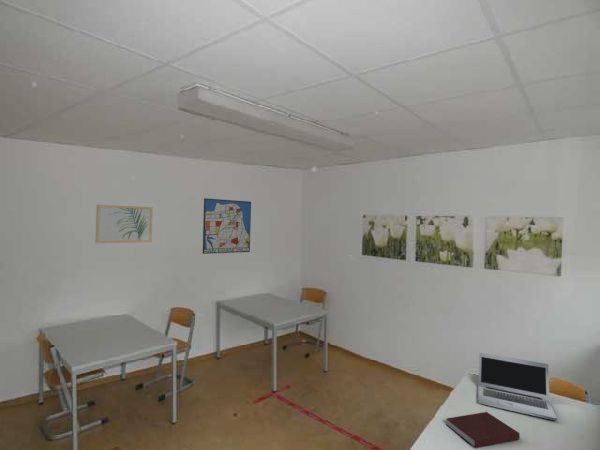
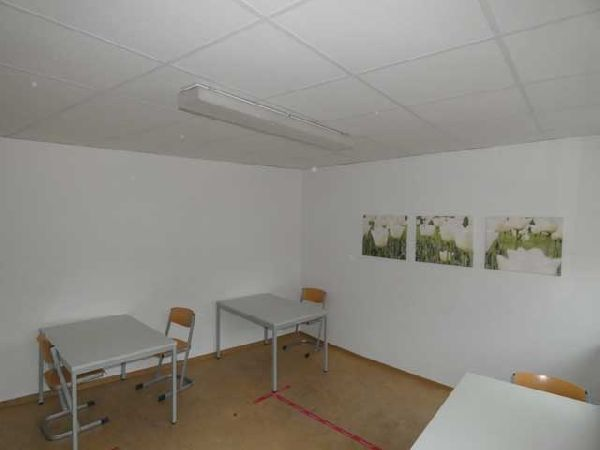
- notebook [445,411,521,449]
- wall art [202,197,252,255]
- wall art [95,204,153,244]
- laptop [477,352,558,422]
